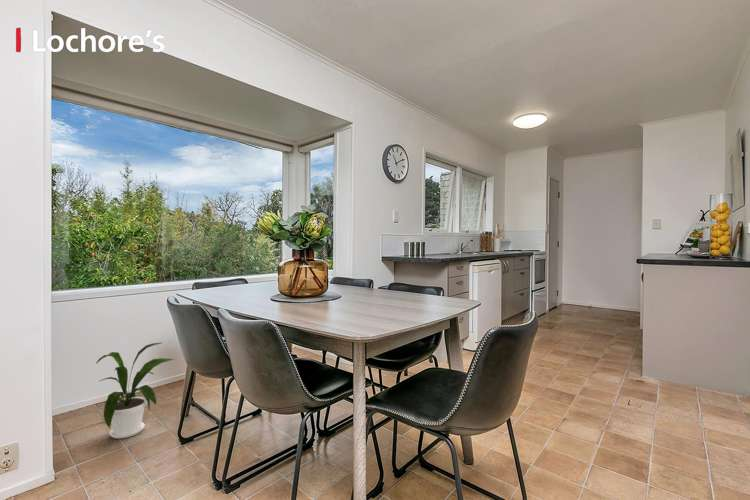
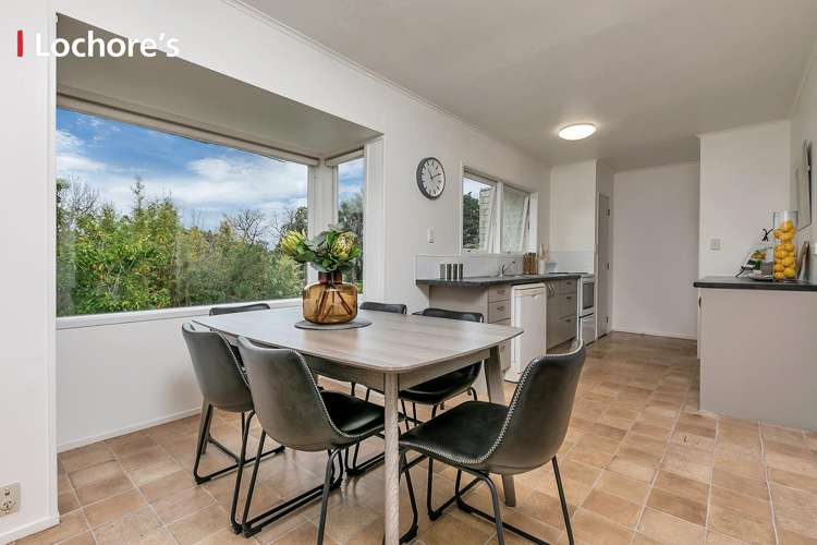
- house plant [95,342,175,440]
